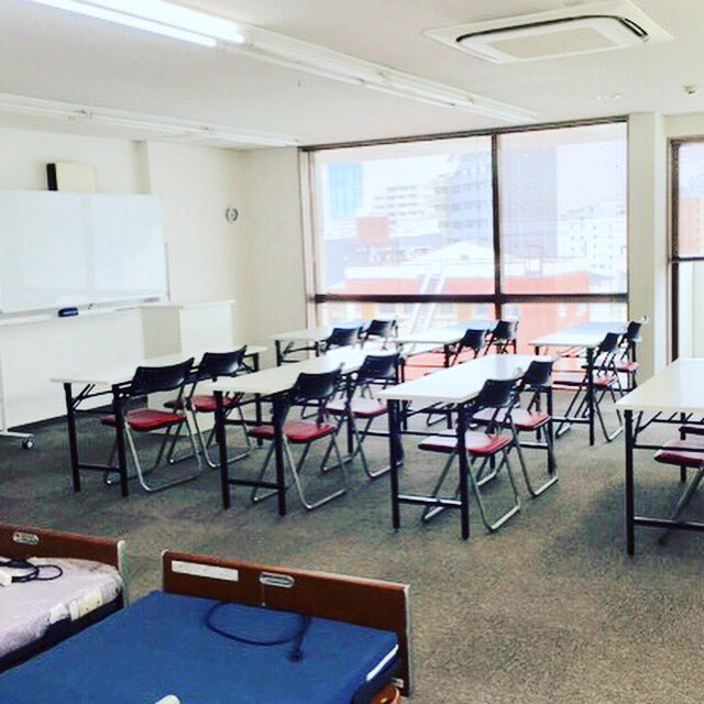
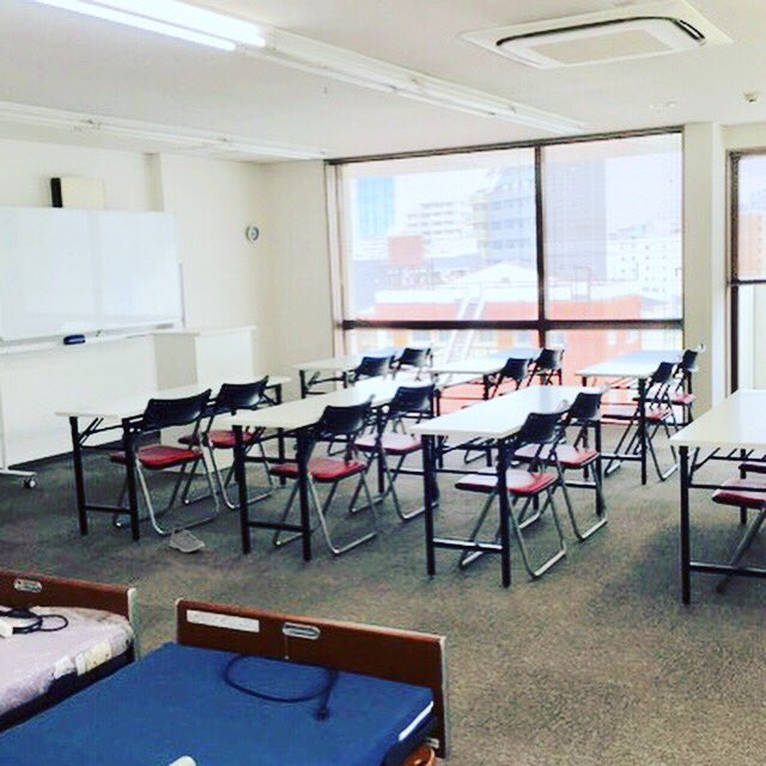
+ sneaker [169,527,206,553]
